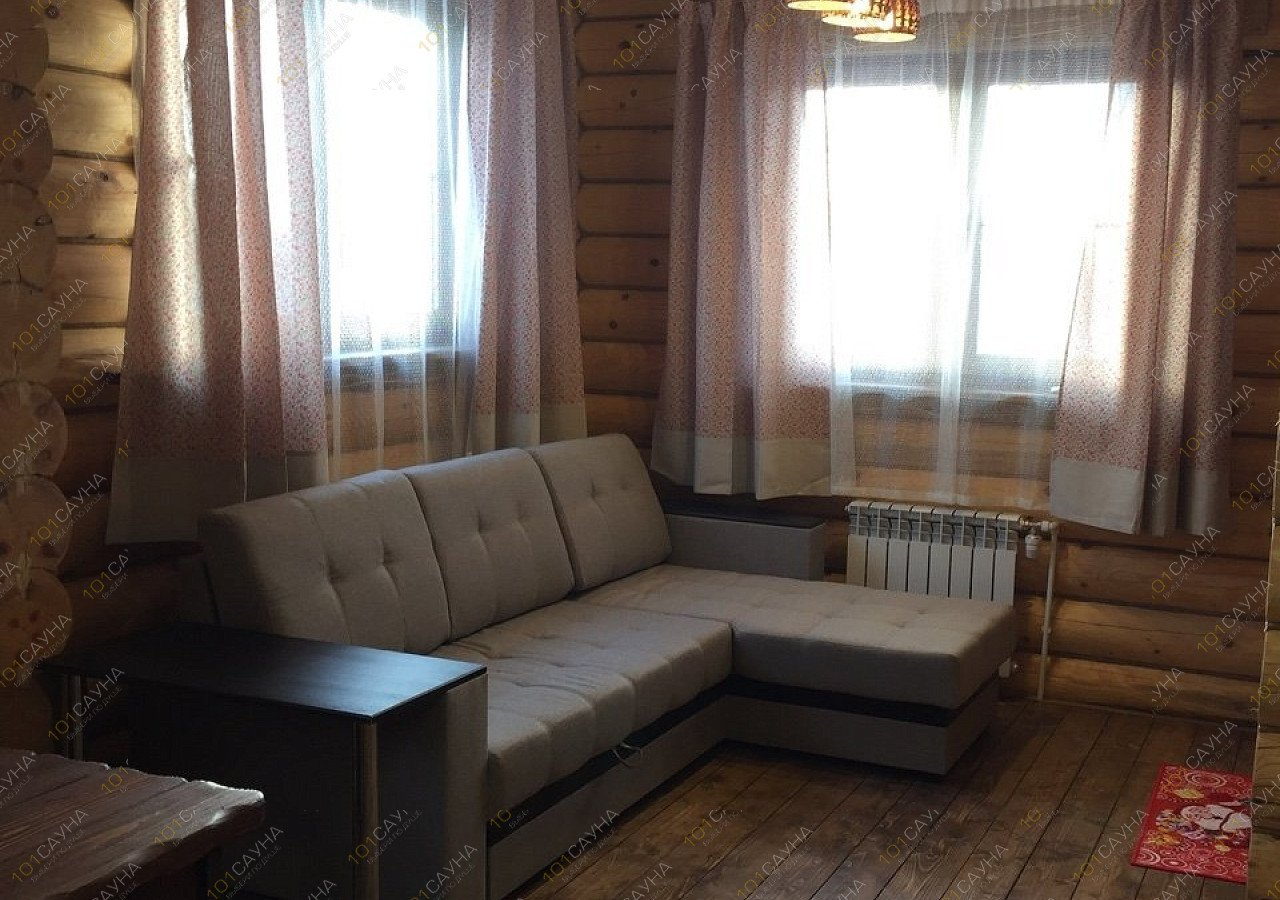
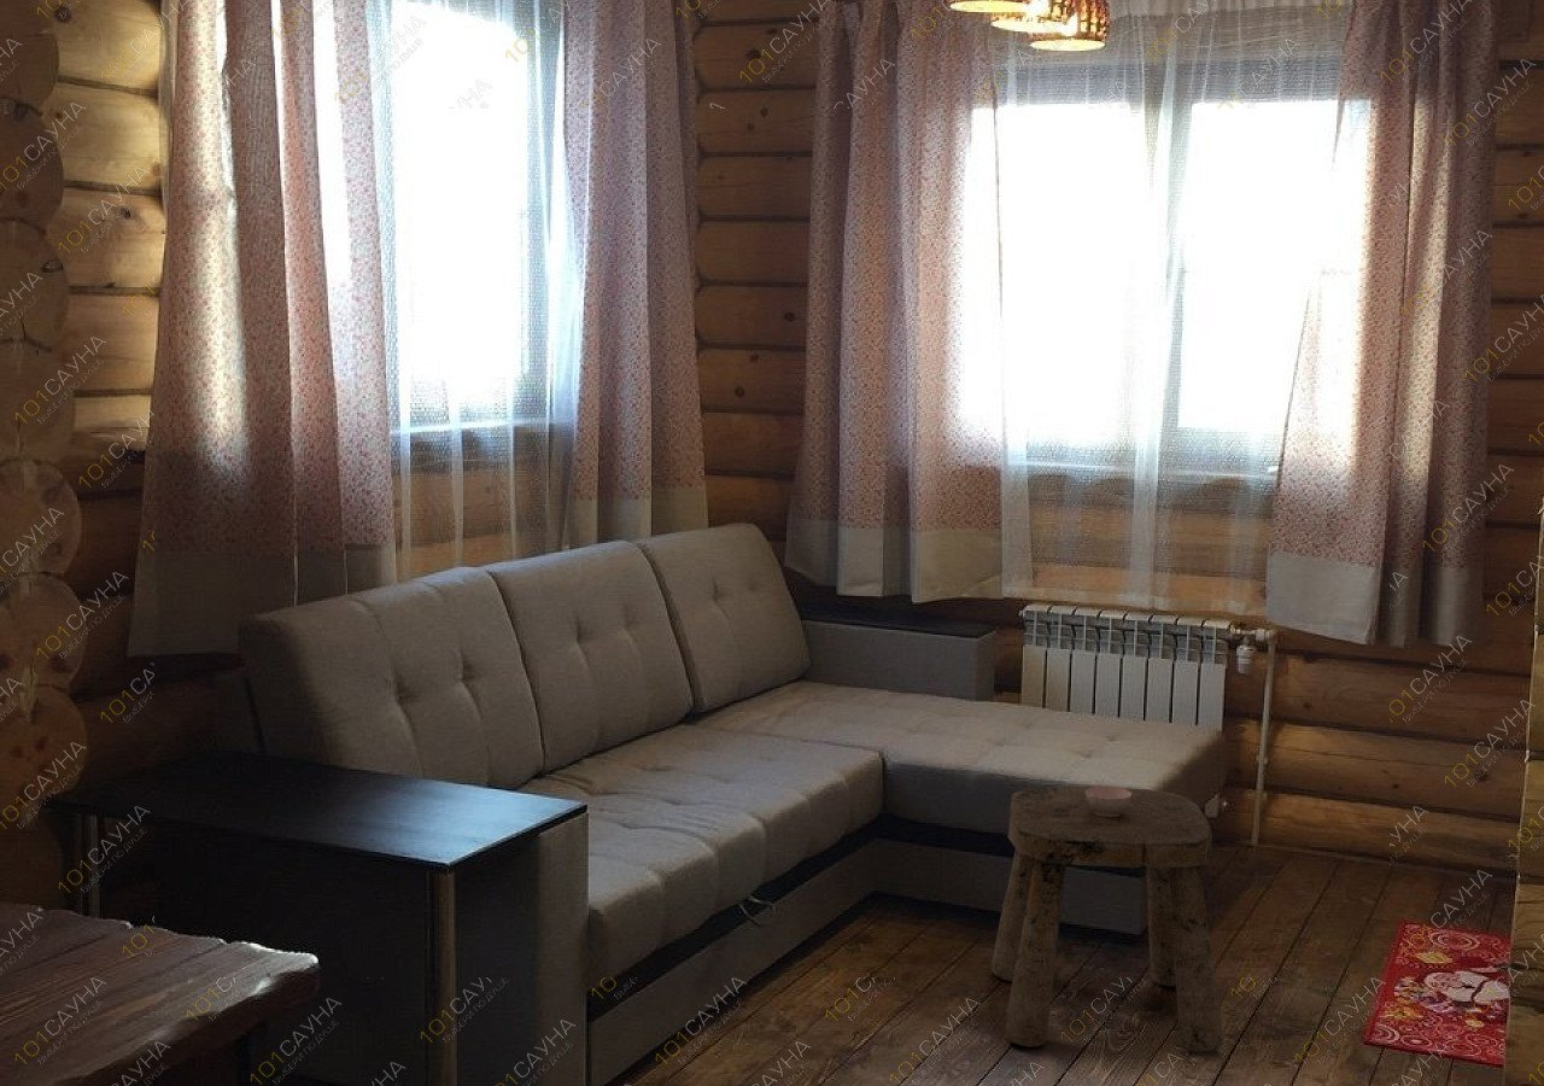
+ teacup [1086,786,1131,817]
+ stool [990,786,1224,1053]
